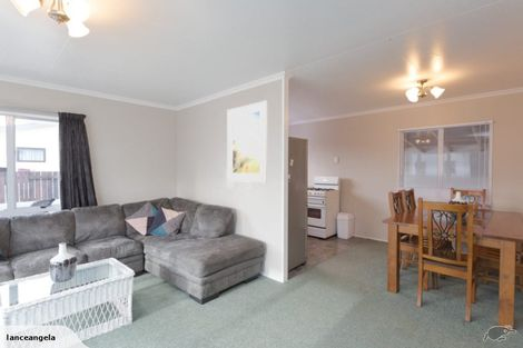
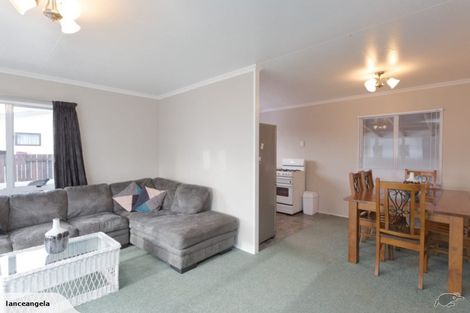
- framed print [226,100,268,183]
